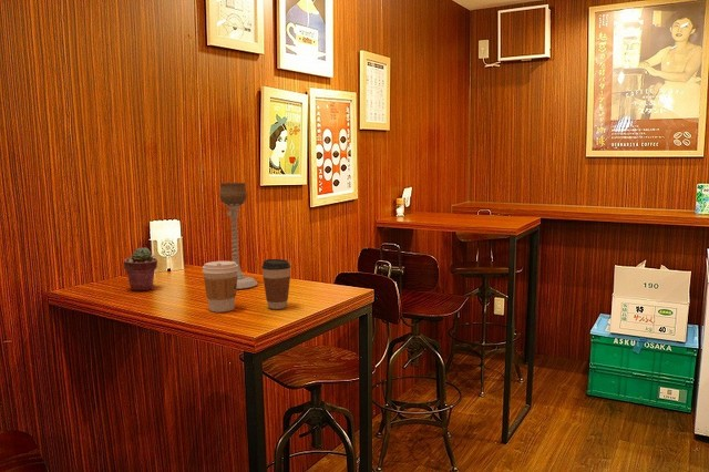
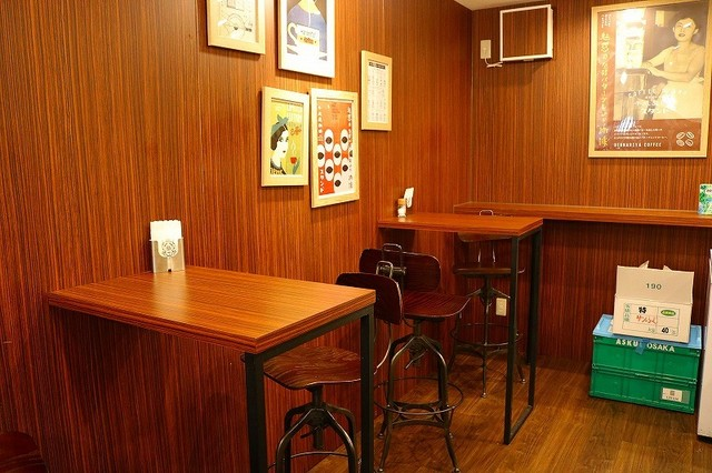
- coffee cup [202,260,238,312]
- potted succulent [123,246,158,293]
- candle holder [218,182,259,290]
- coffee cup [260,258,292,310]
